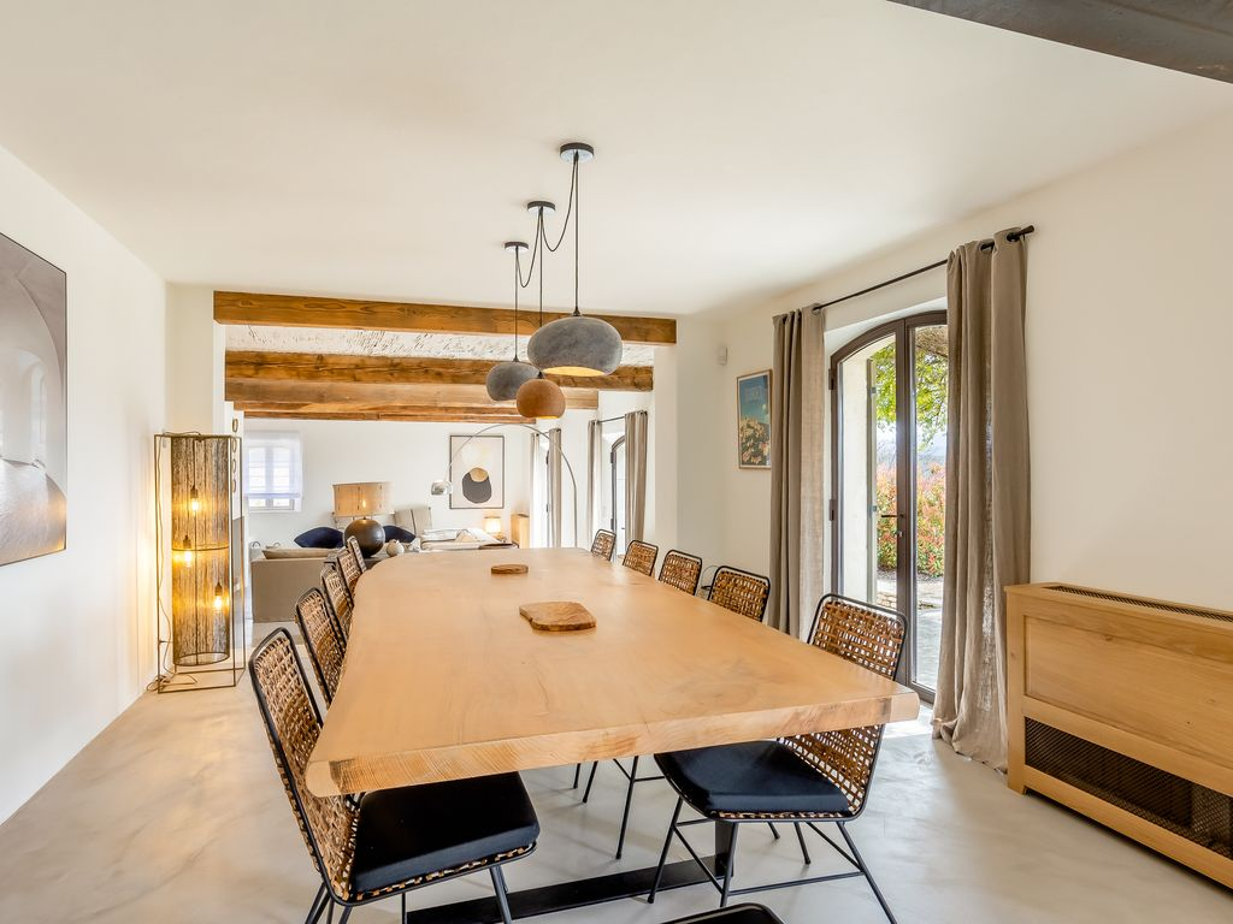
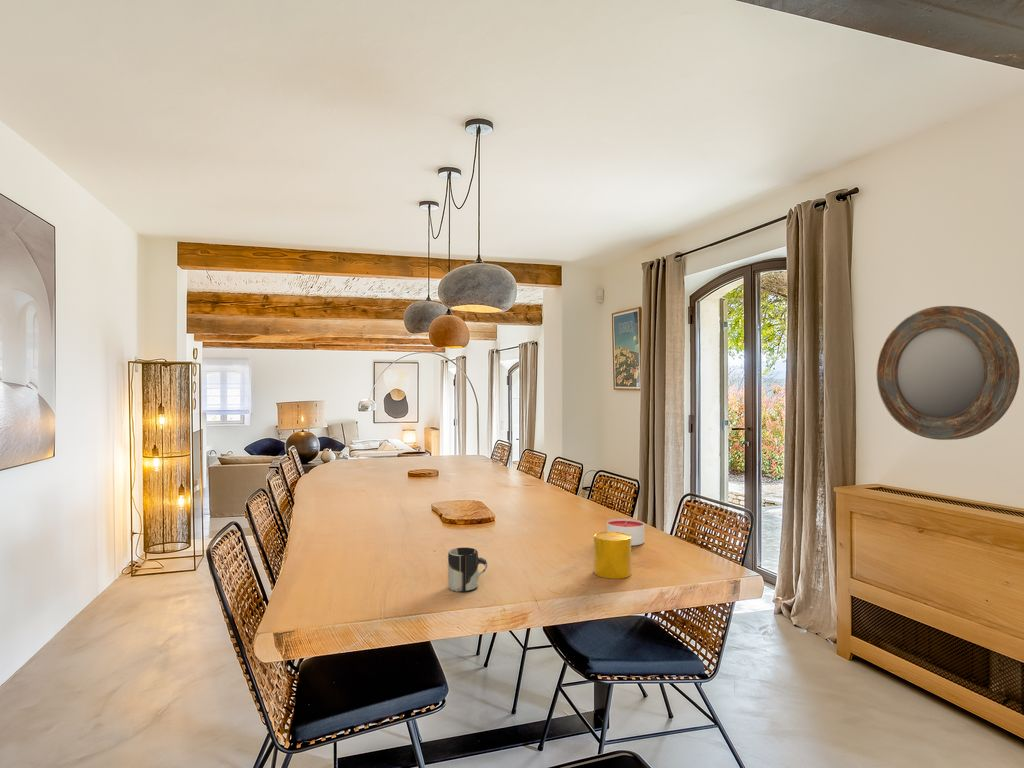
+ cup [593,531,632,580]
+ cup [447,547,488,593]
+ home mirror [875,305,1021,441]
+ candle [606,518,645,547]
